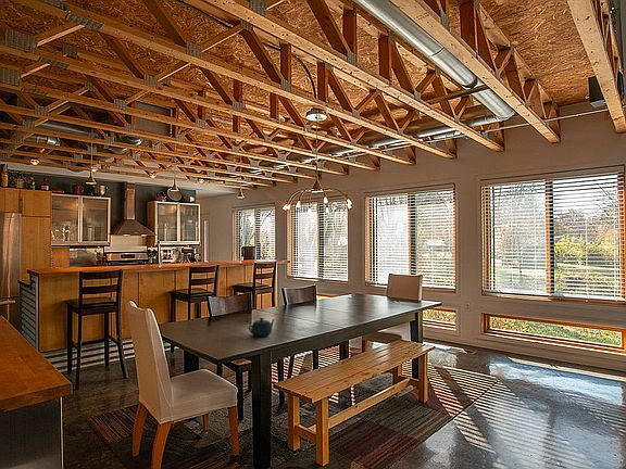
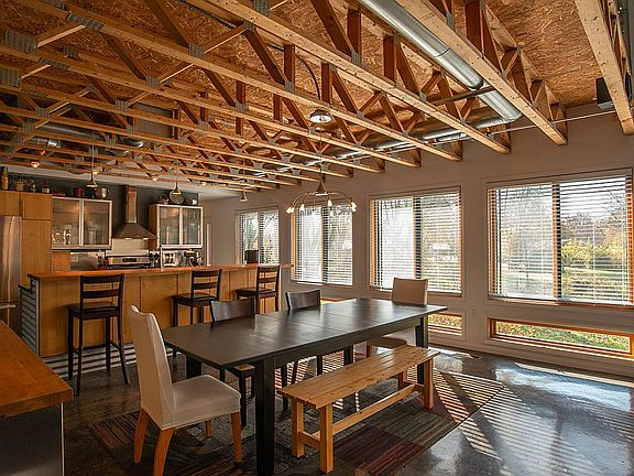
- teapot [248,317,276,338]
